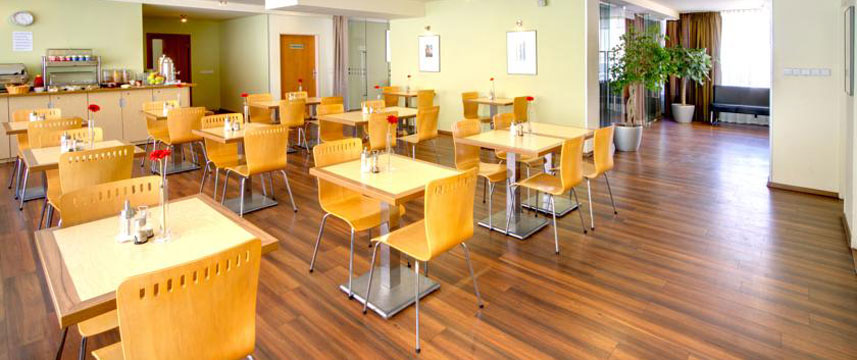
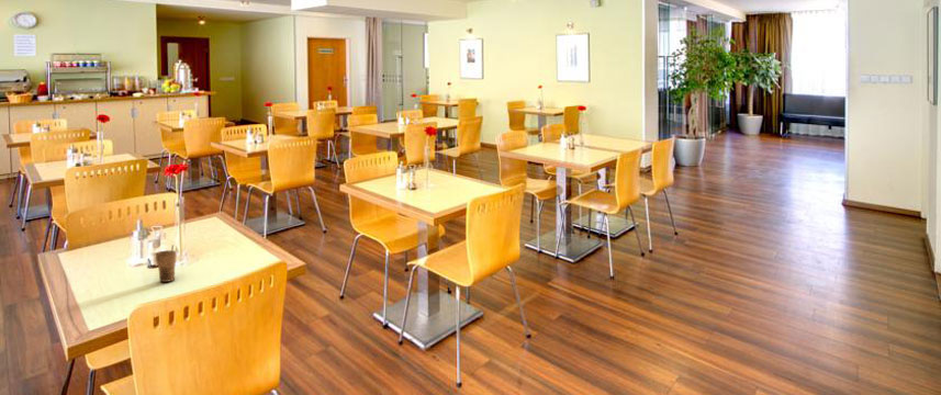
+ cup [155,244,177,283]
